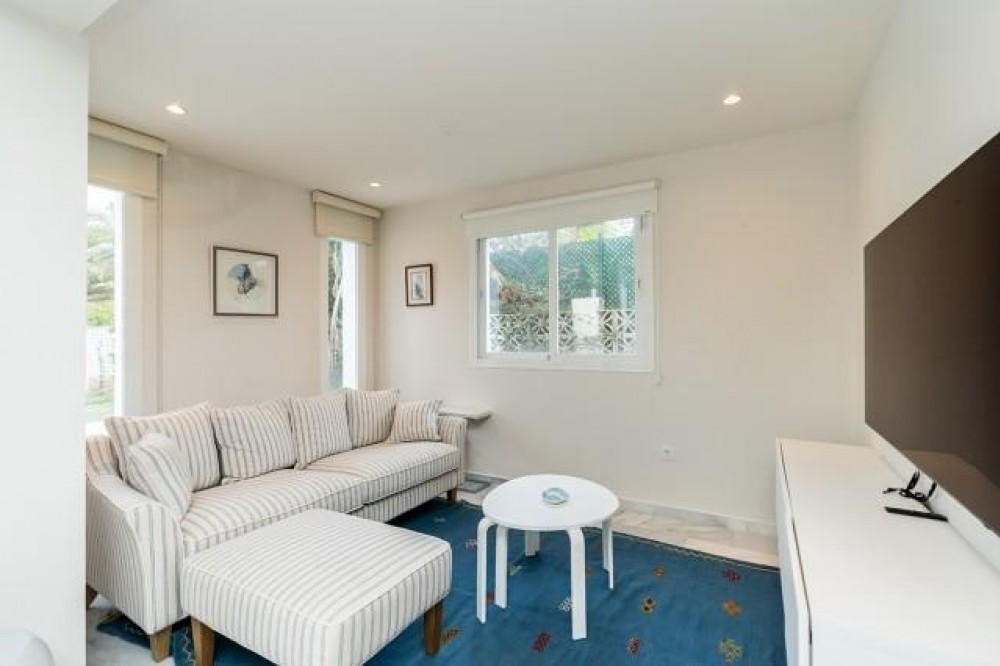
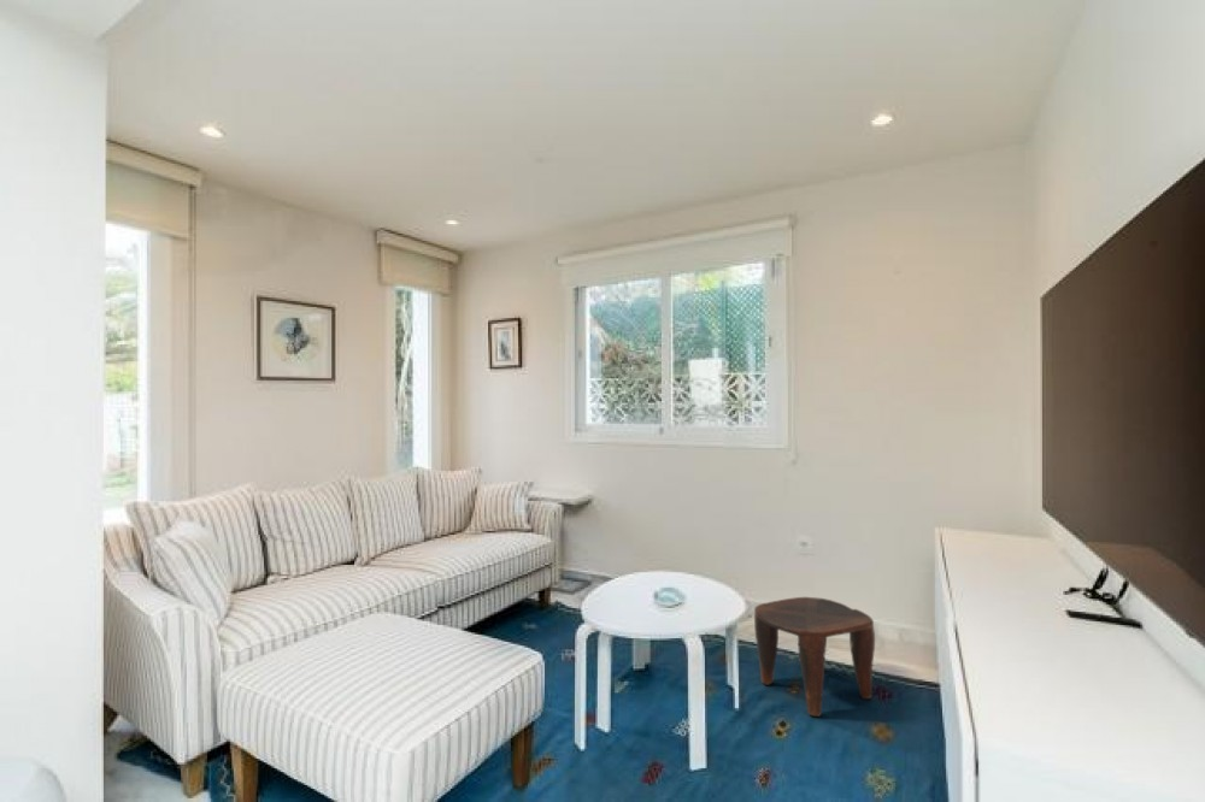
+ stool [753,596,876,718]
